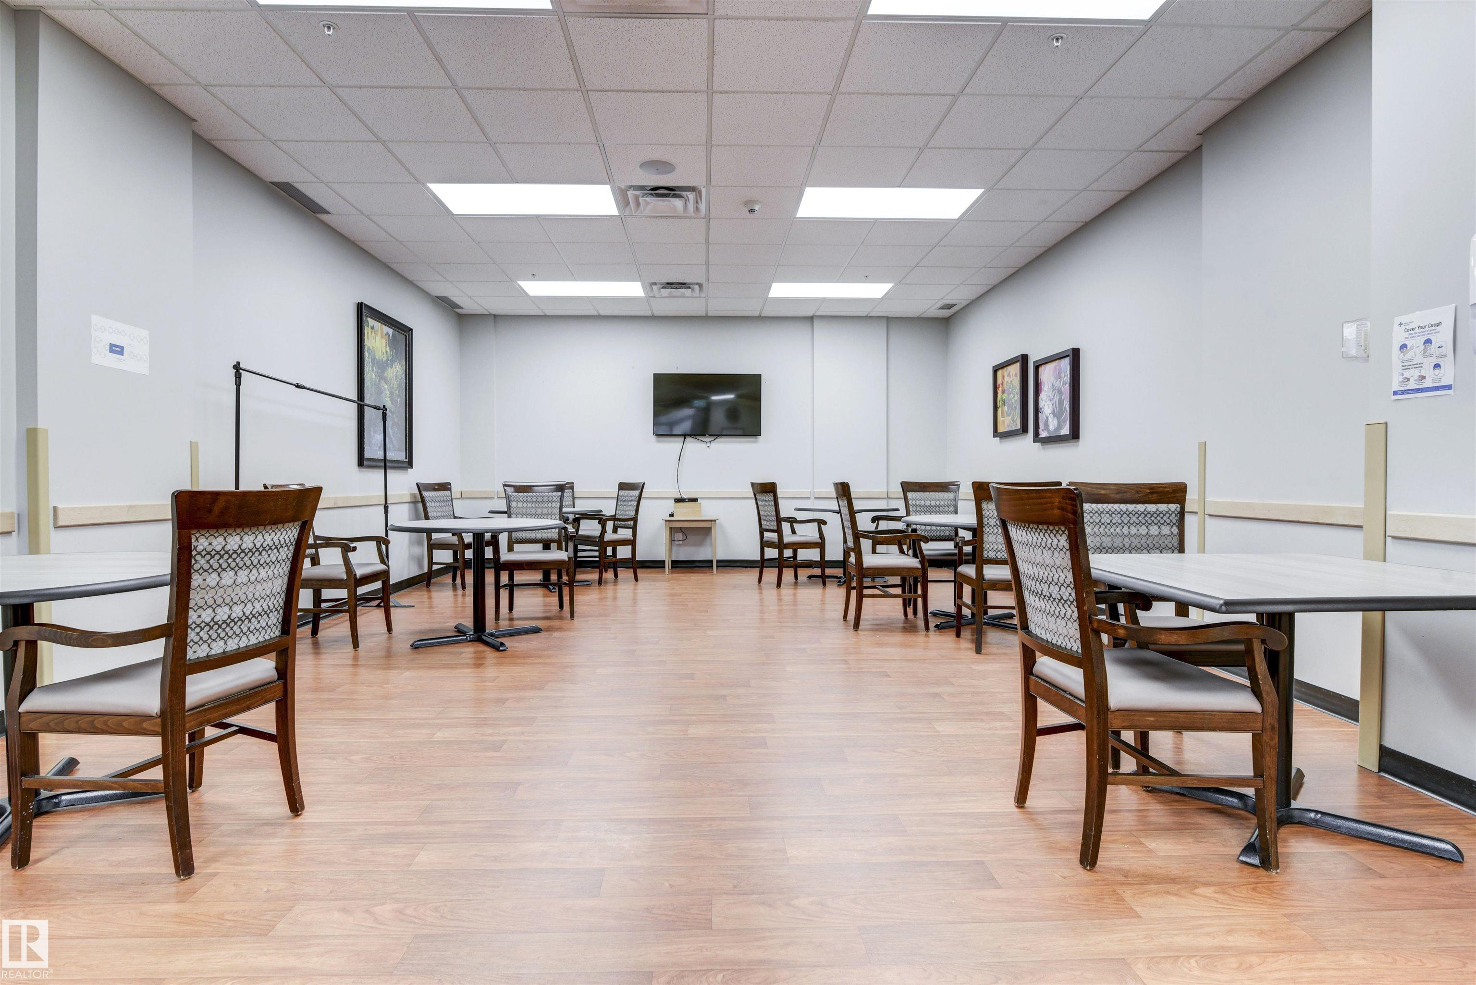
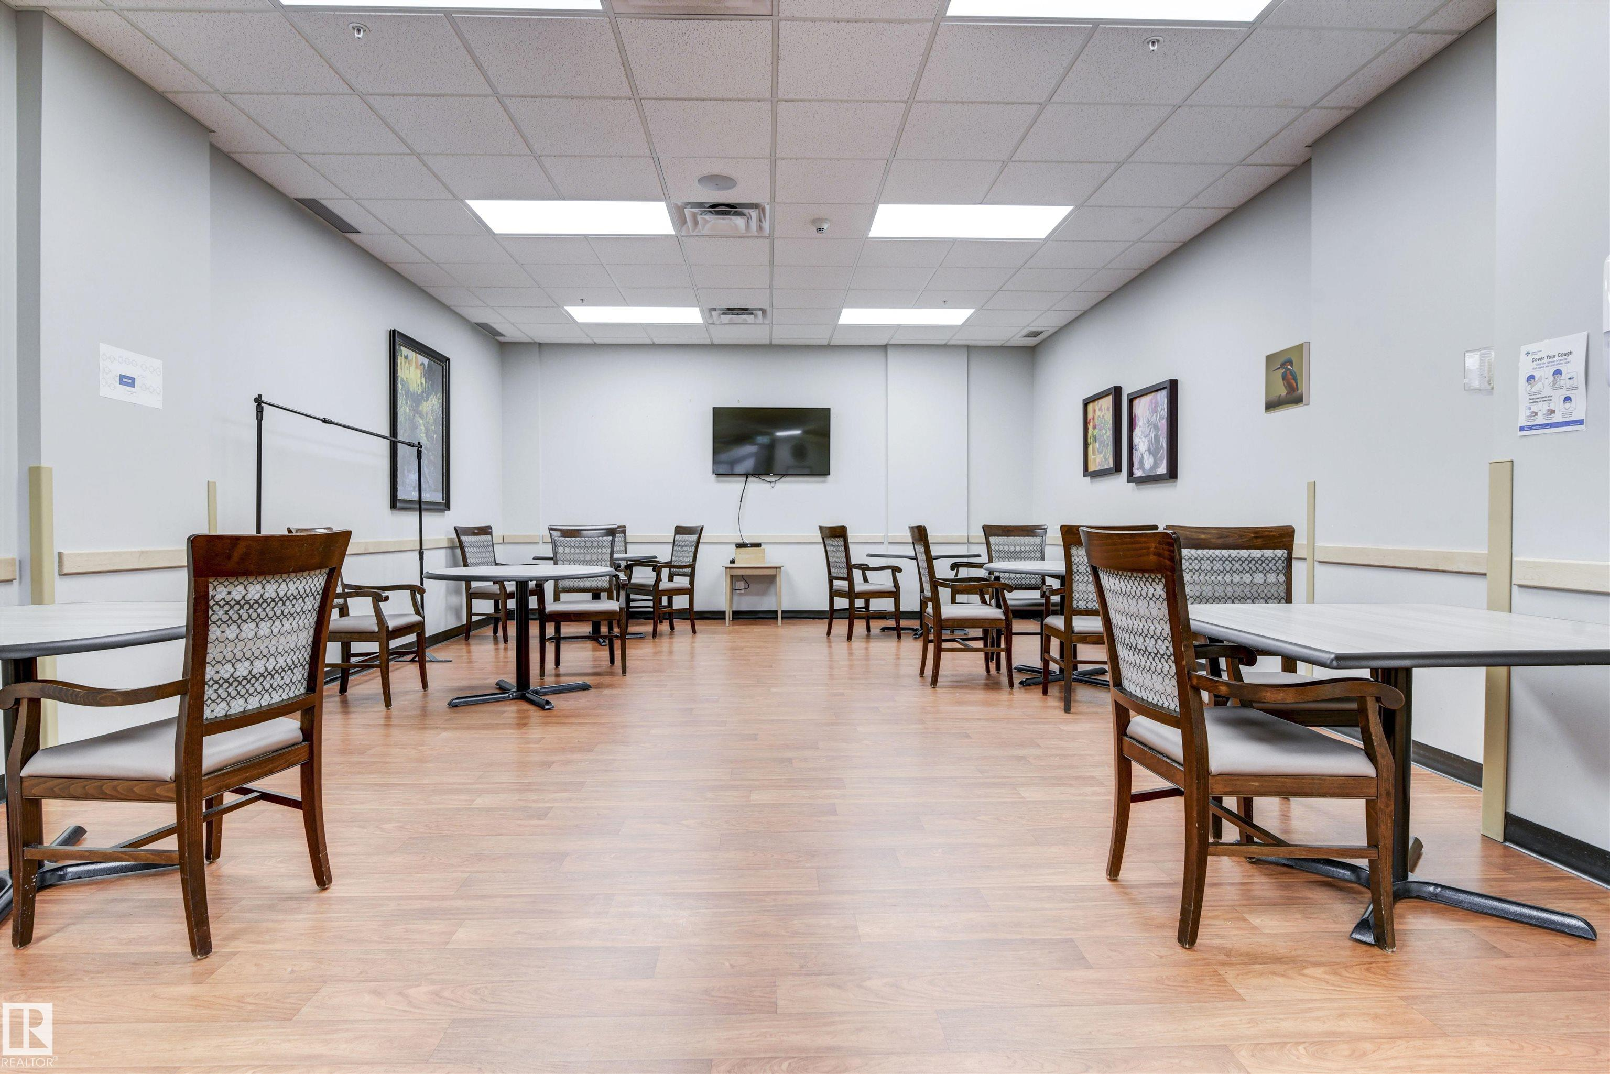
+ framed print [1264,342,1310,415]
